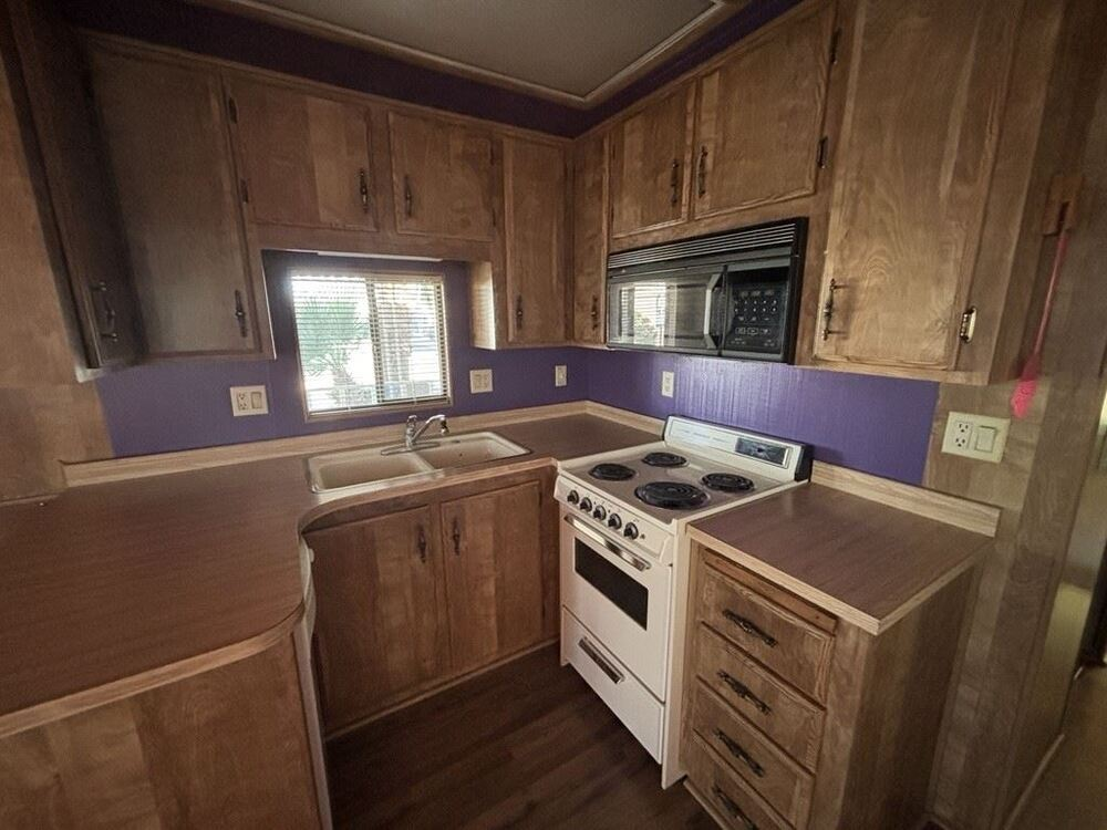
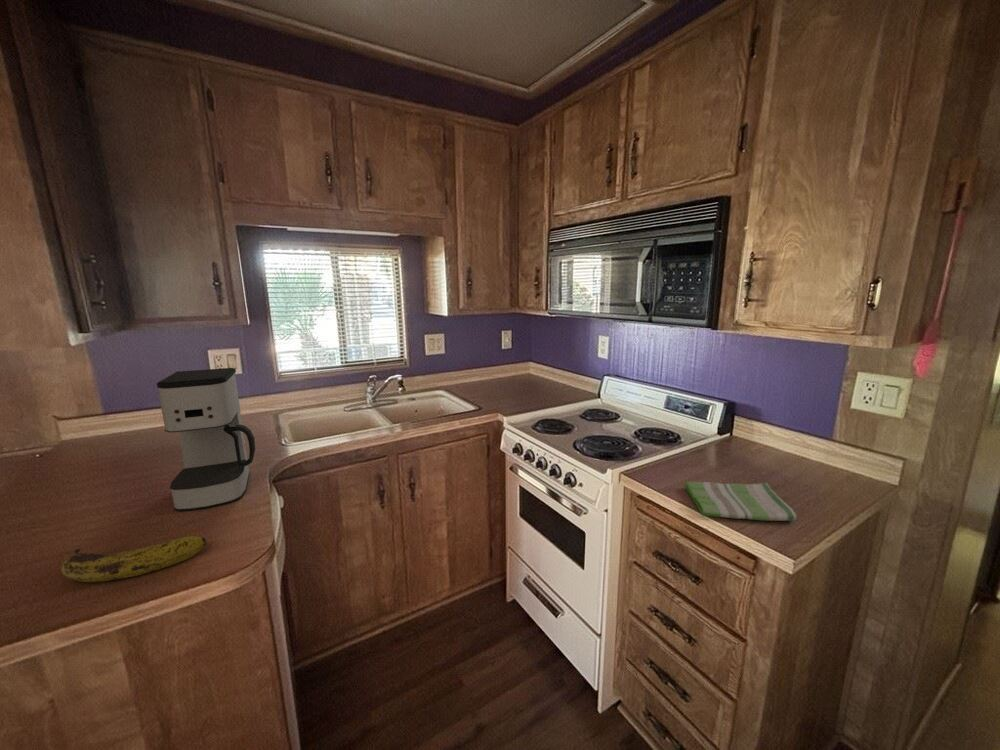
+ coffee maker [156,367,256,512]
+ fruit [60,535,208,583]
+ dish towel [684,480,798,522]
